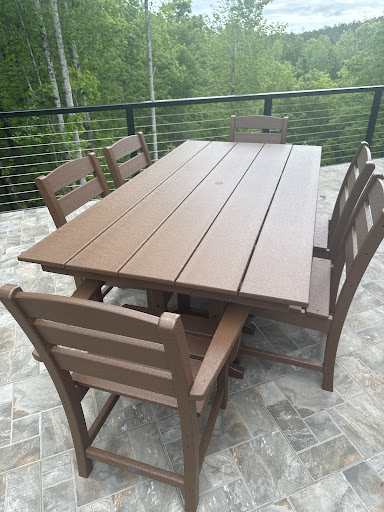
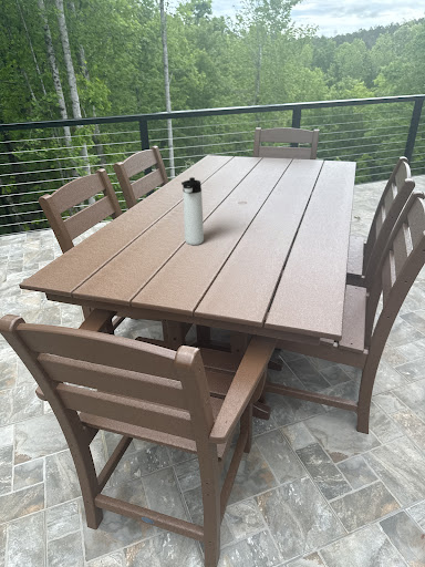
+ thermos bottle [180,176,205,246]
